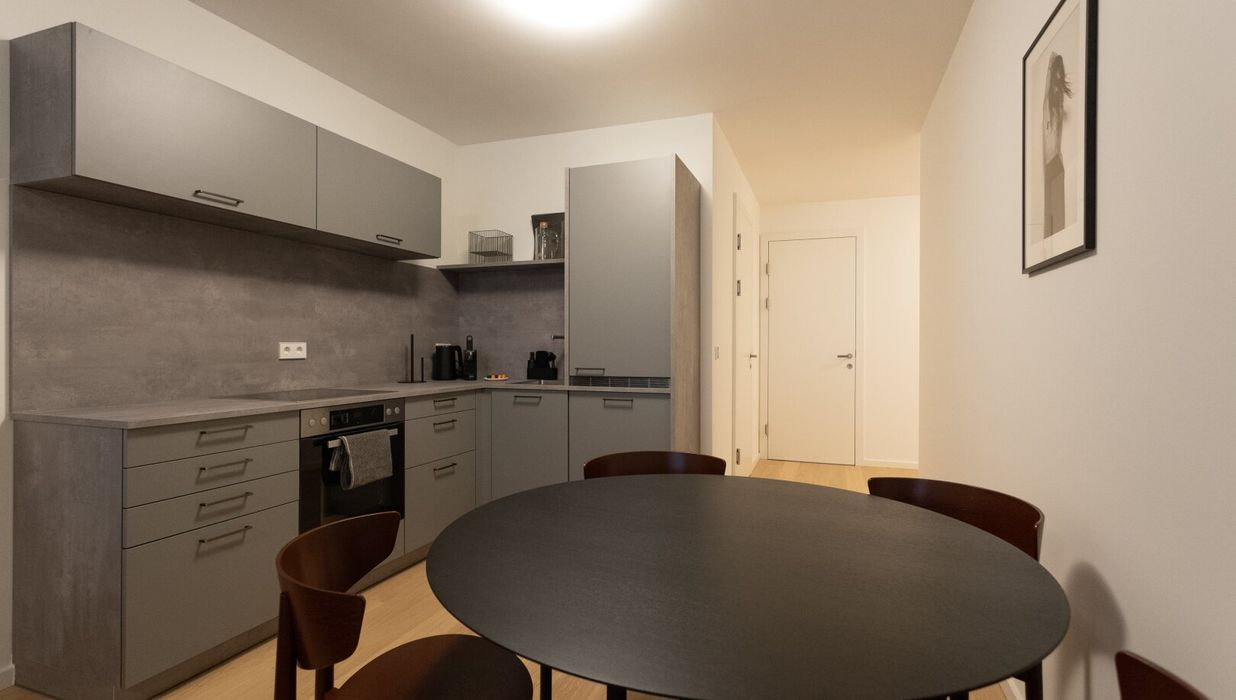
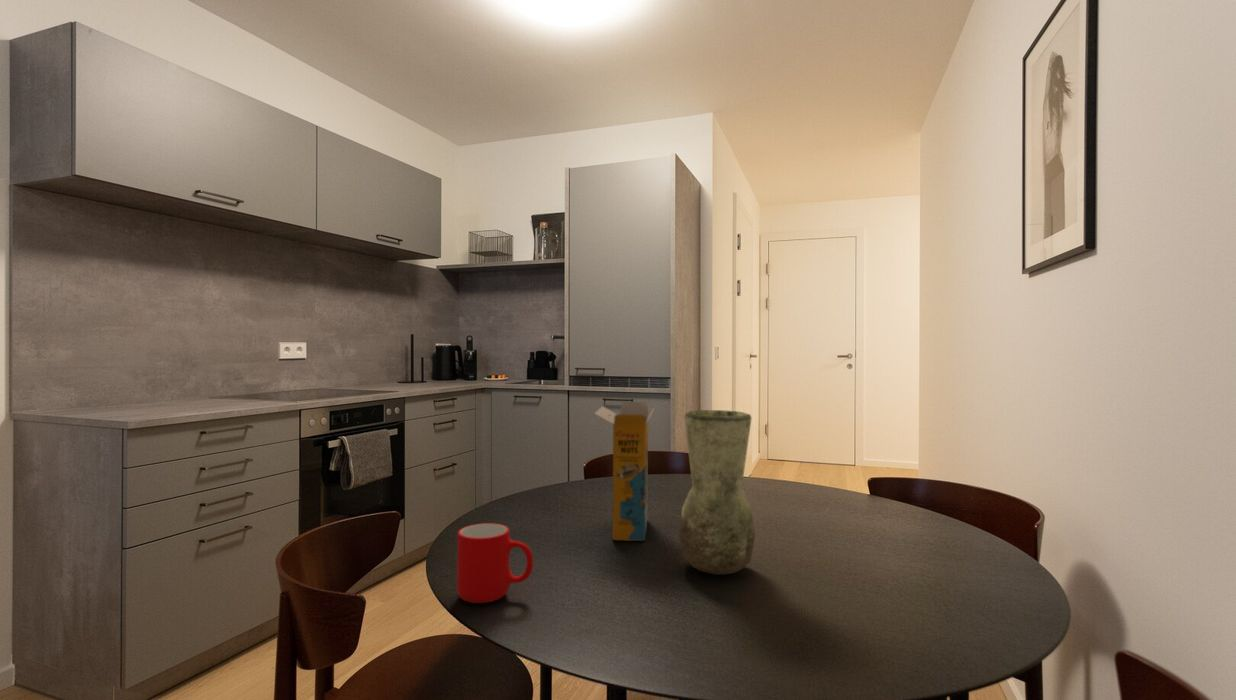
+ cereal box [593,401,658,542]
+ cup [456,522,534,604]
+ vase [678,409,756,576]
